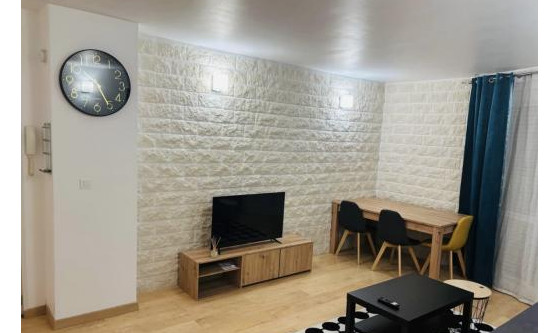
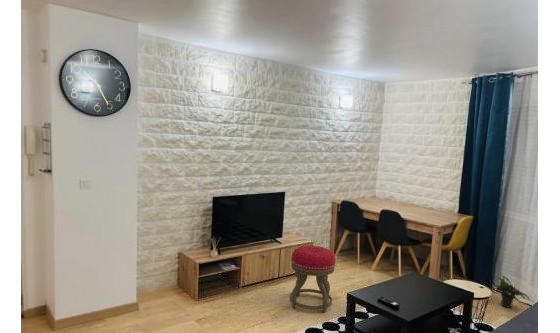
+ stool [288,245,336,313]
+ potted plant [495,275,531,309]
